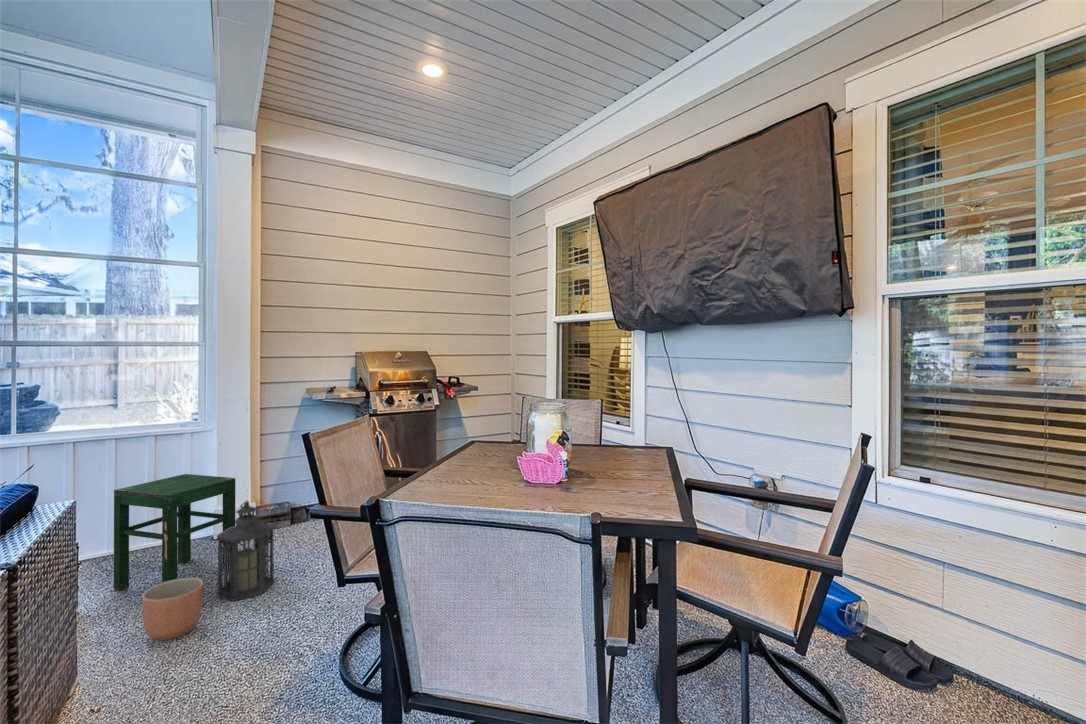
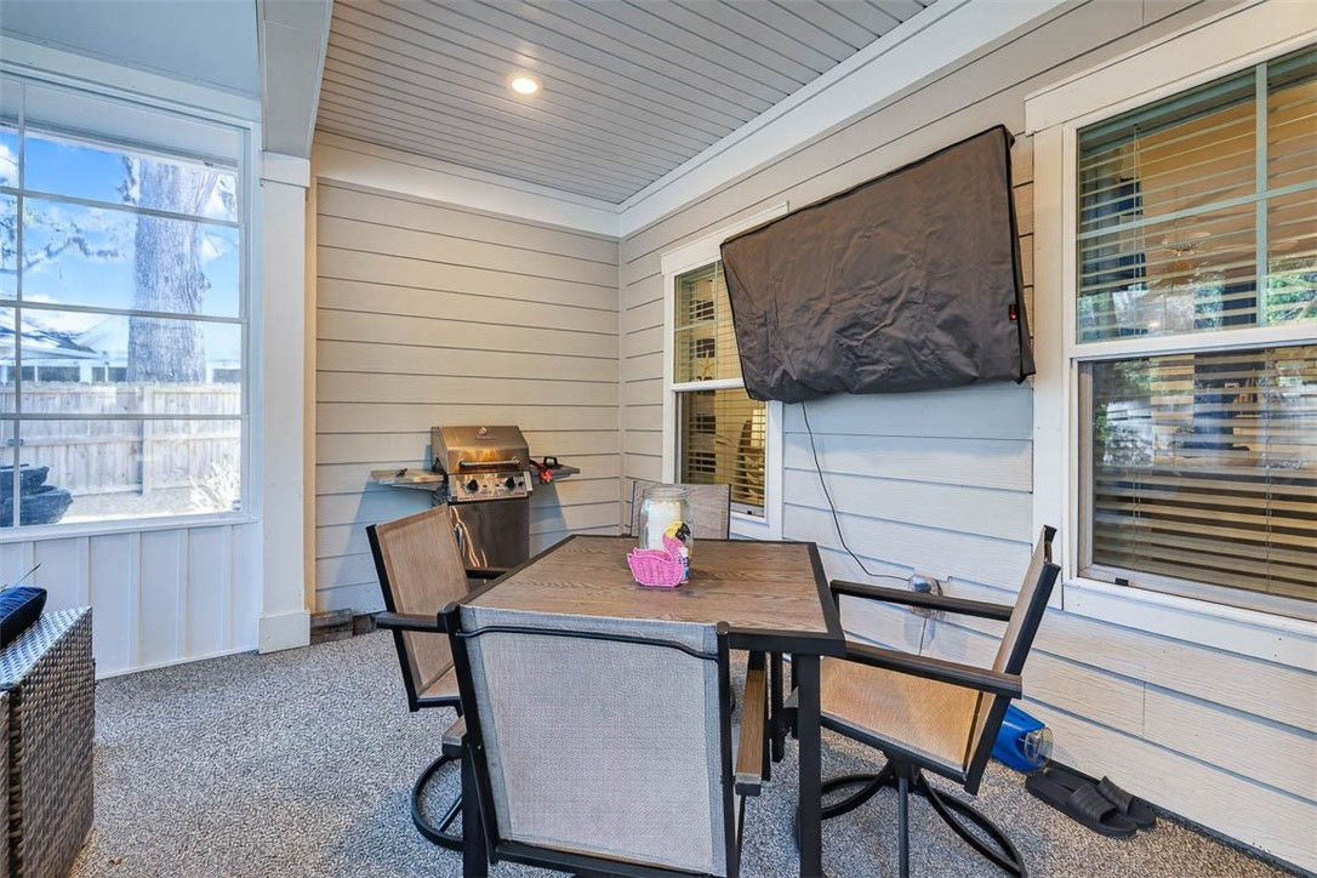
- stool [113,473,236,591]
- lantern [216,499,275,602]
- planter [141,577,204,641]
